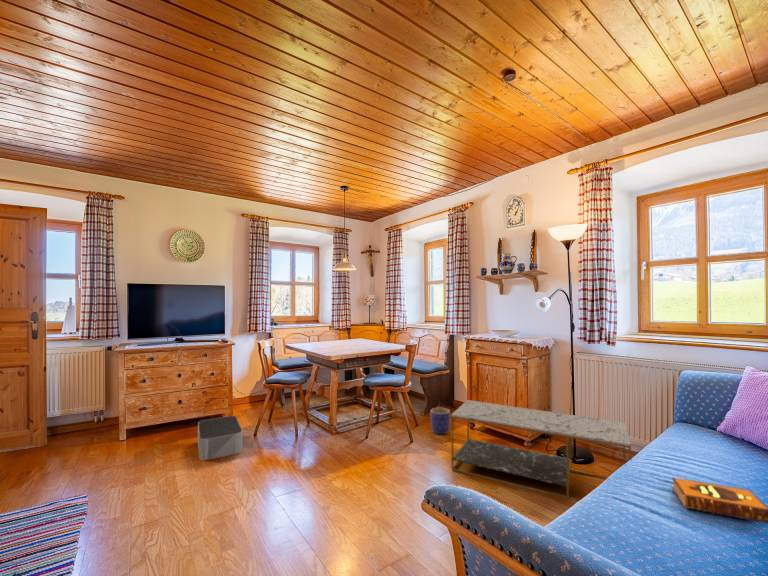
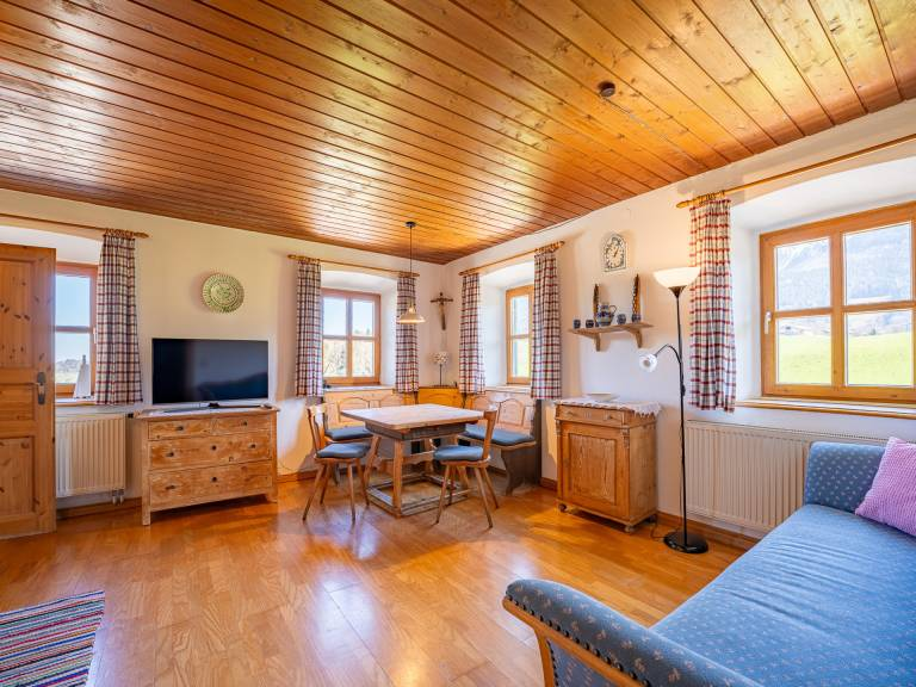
- coffee table [450,399,632,502]
- hardback book [671,476,768,525]
- planter [430,407,451,435]
- storage bin [197,415,243,461]
